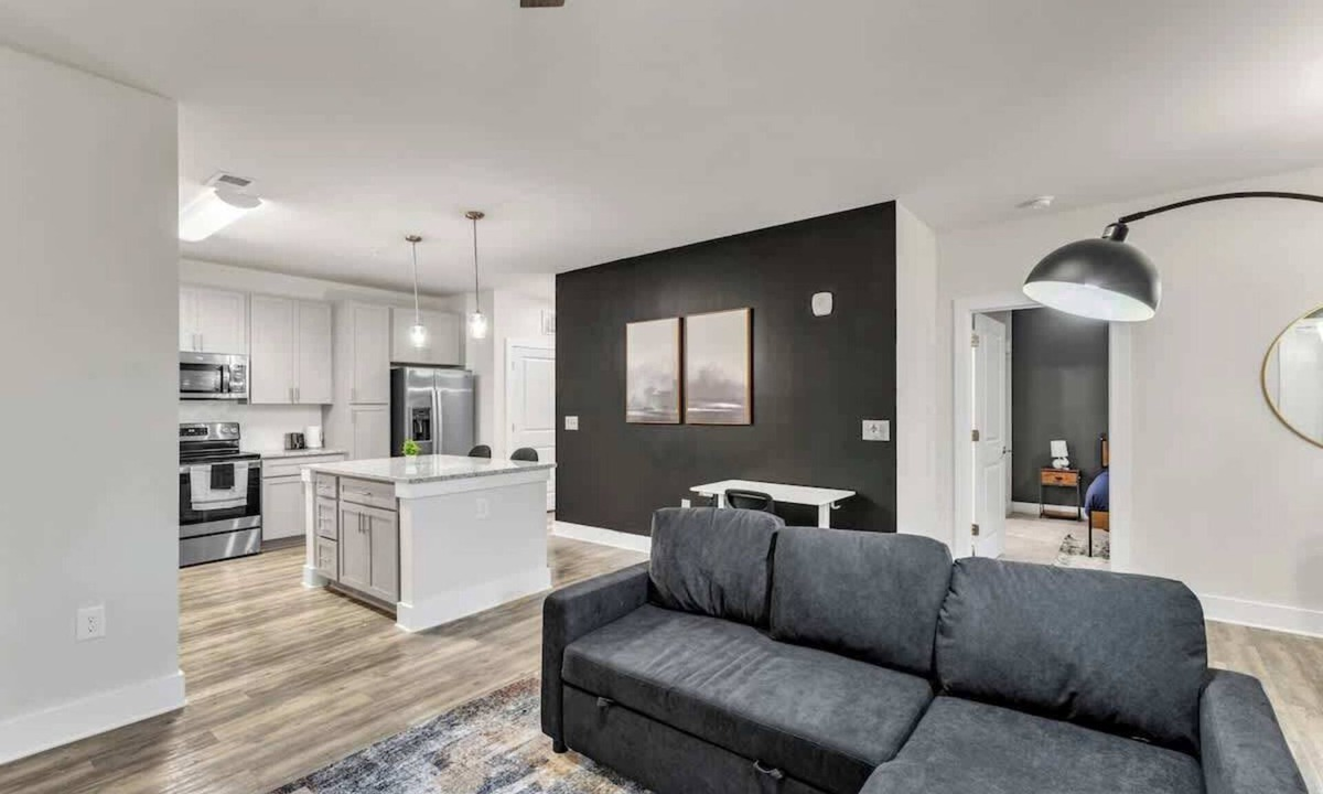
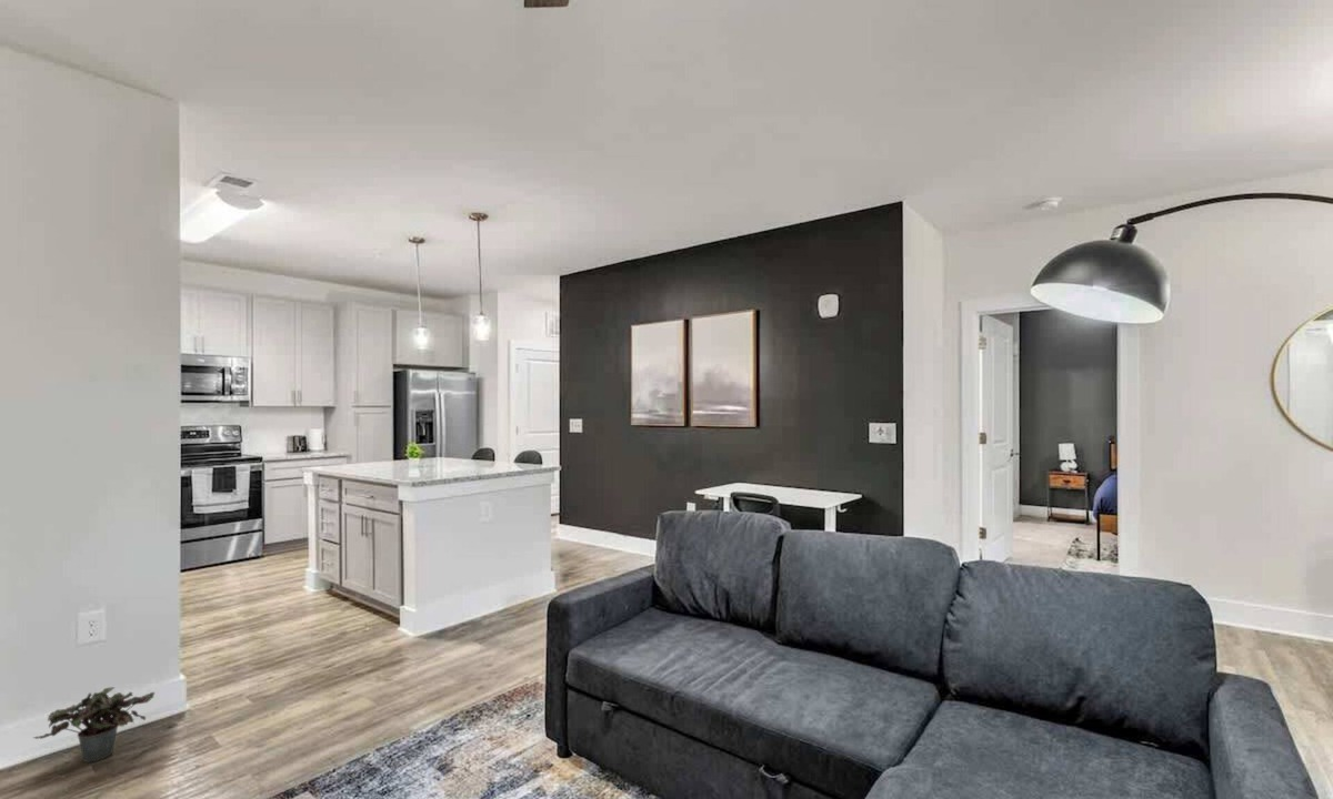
+ potted plant [32,686,156,763]
